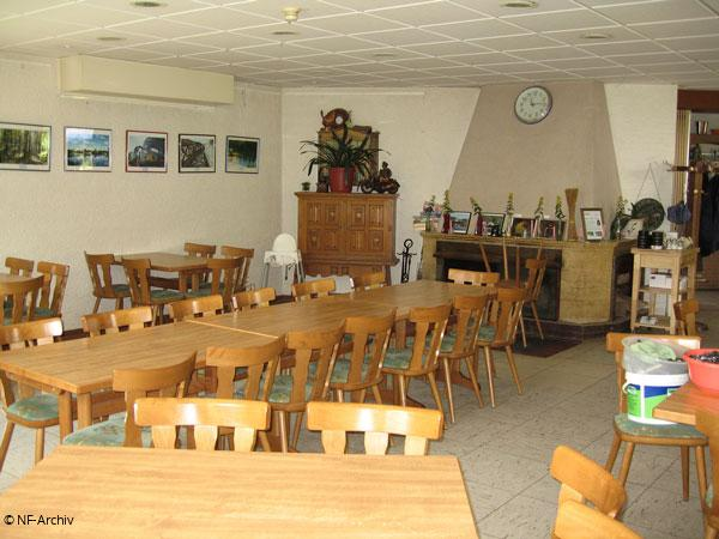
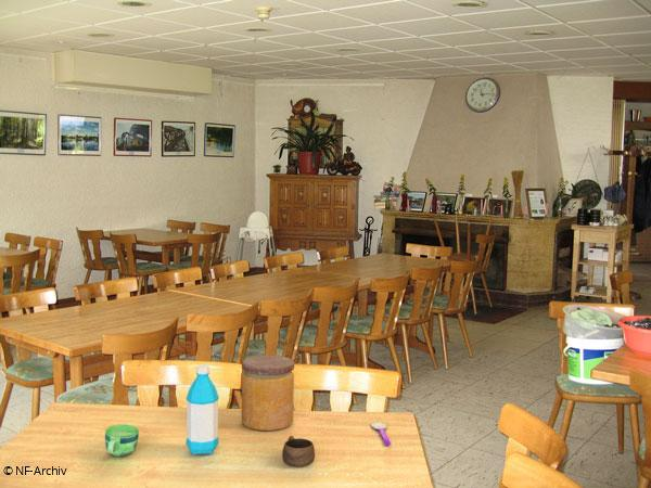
+ cup [281,435,316,467]
+ spoon [370,421,392,446]
+ jar [241,355,295,432]
+ water bottle [186,363,220,455]
+ cup [104,424,140,458]
